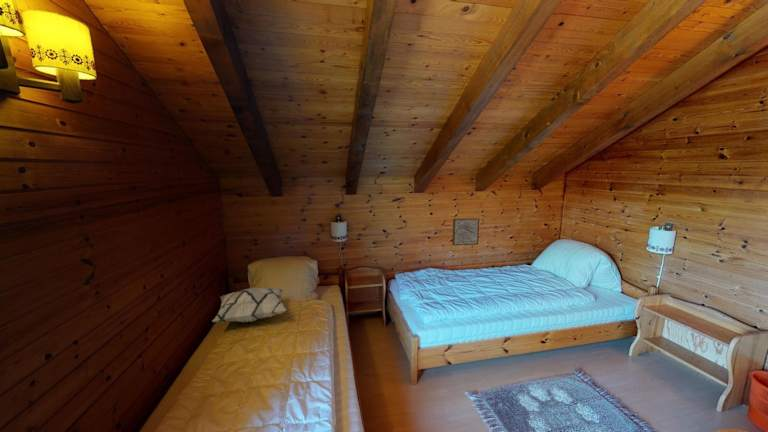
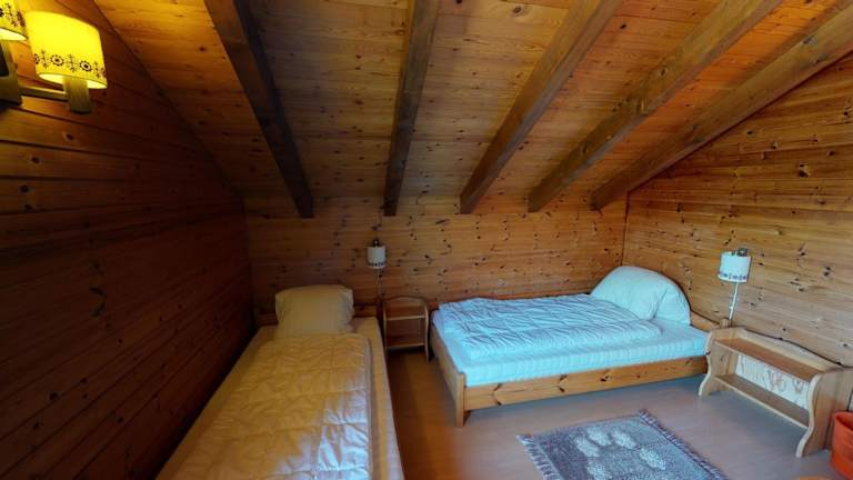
- decorative pillow [211,287,288,323]
- wall art [451,217,480,246]
